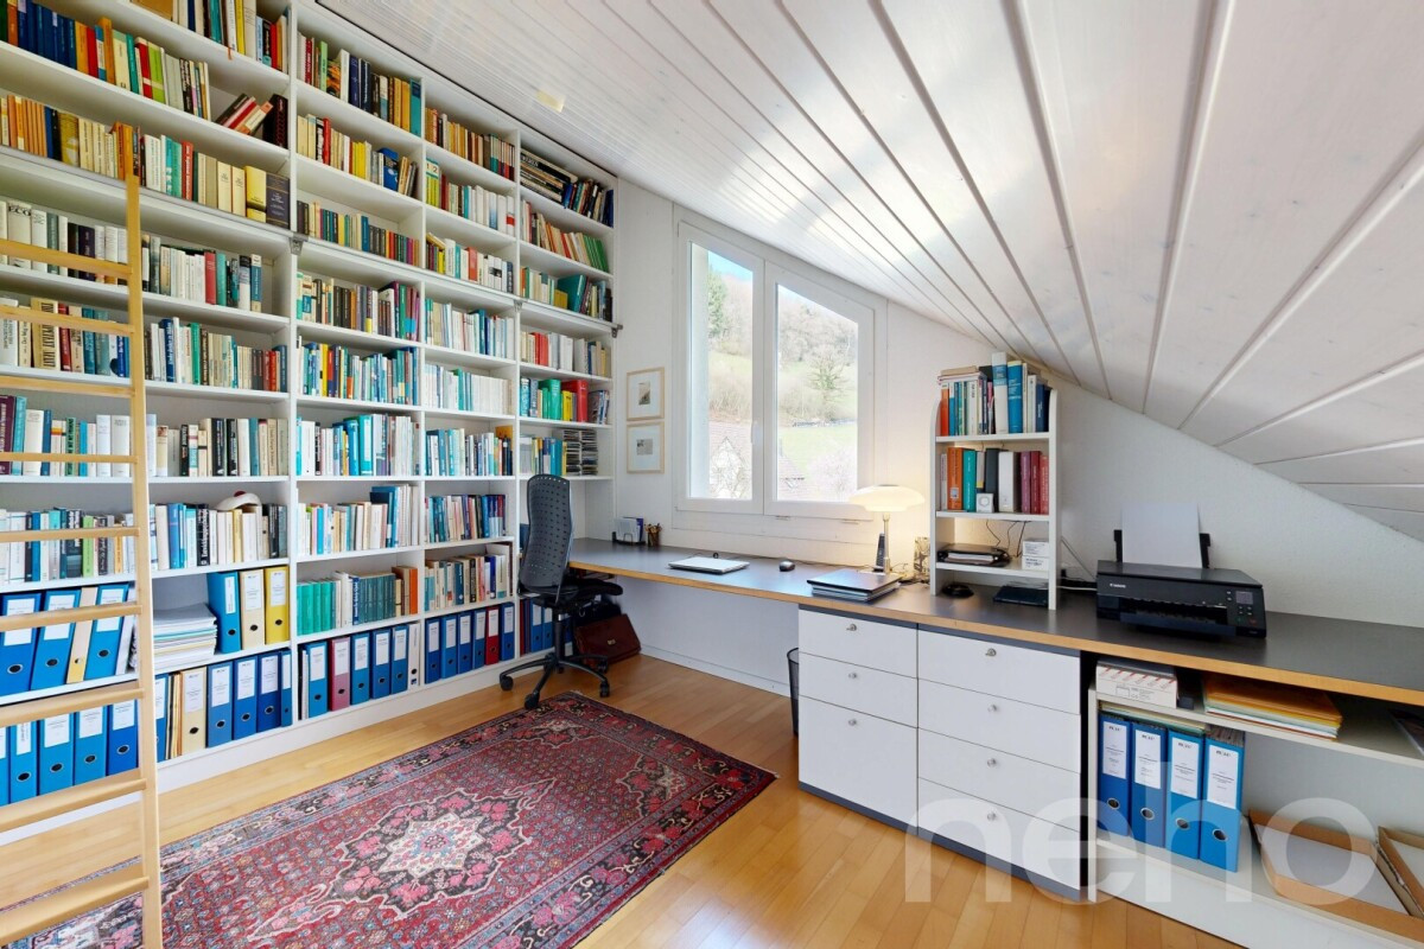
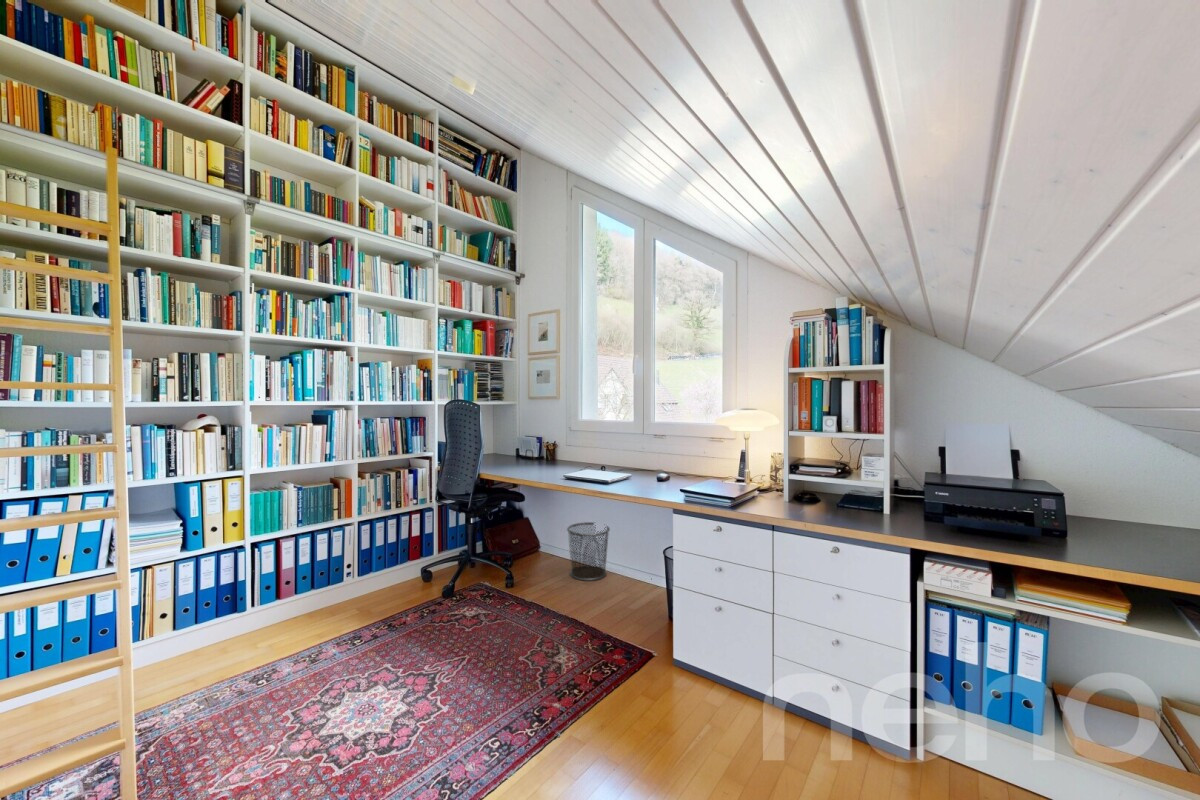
+ waste bin [566,521,611,582]
